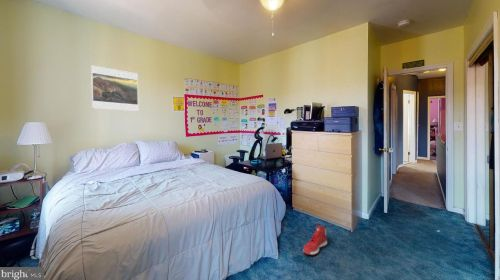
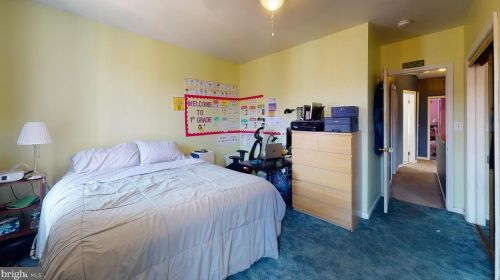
- sneaker [302,224,328,256]
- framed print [90,65,139,112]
